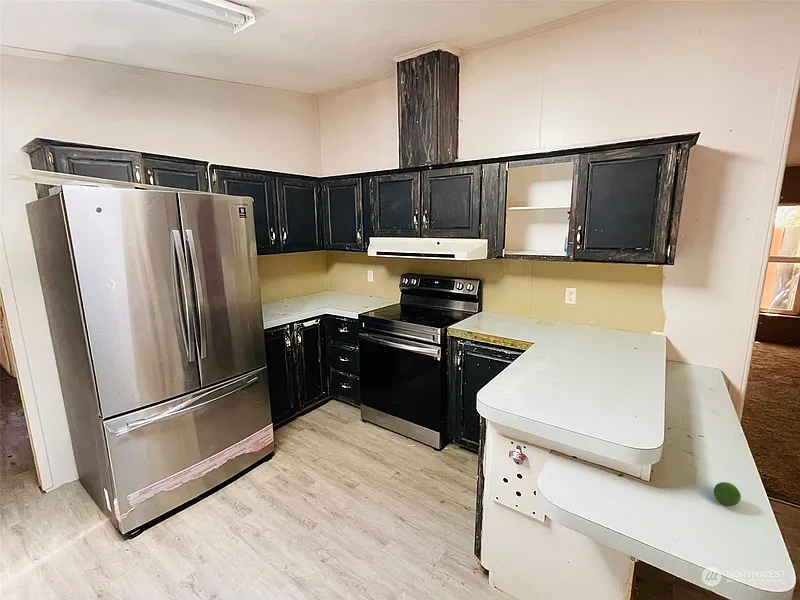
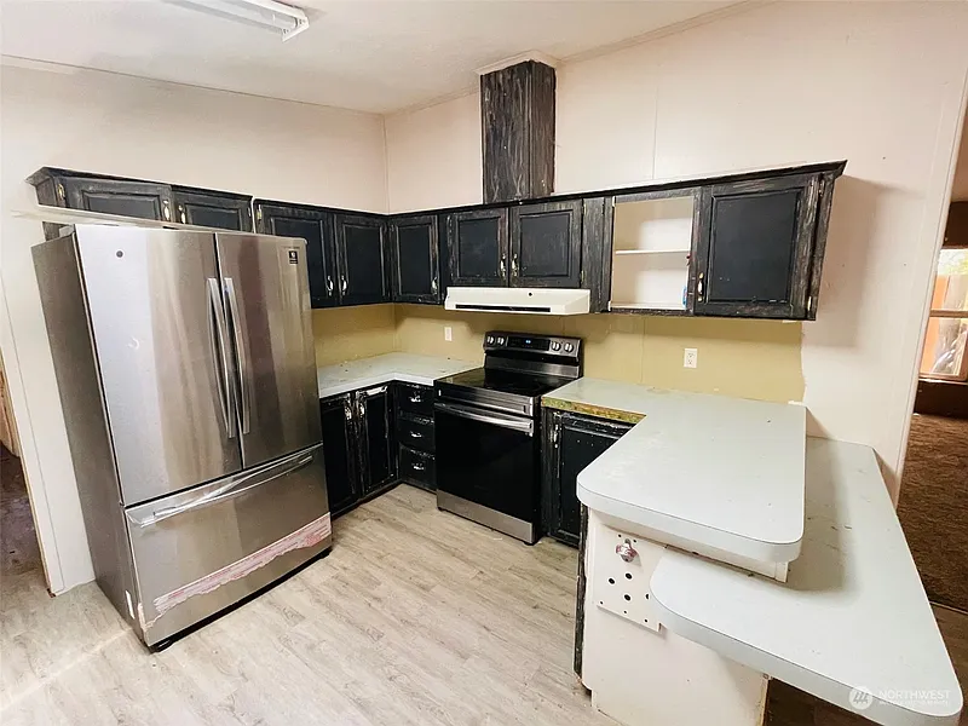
- fruit [713,481,742,507]
